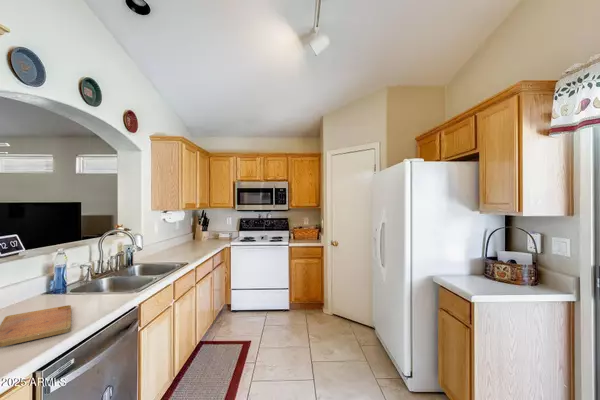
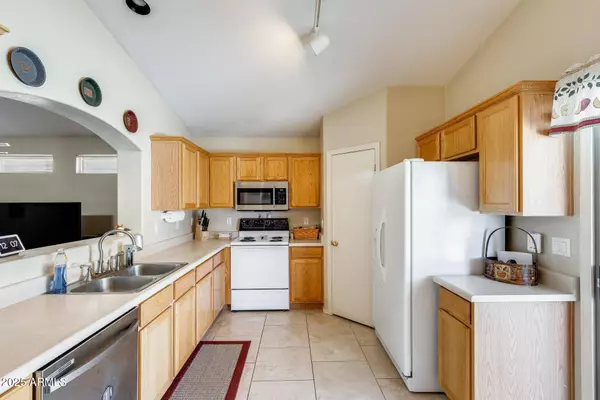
- cutting board [0,304,72,348]
